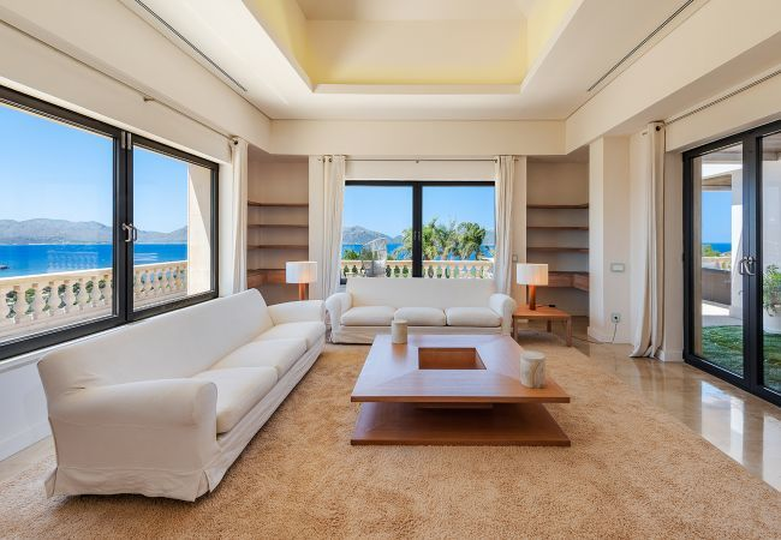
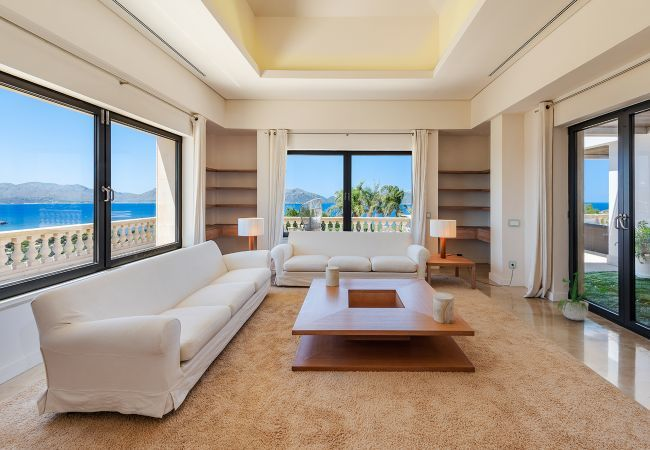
+ potted plant [556,261,610,321]
